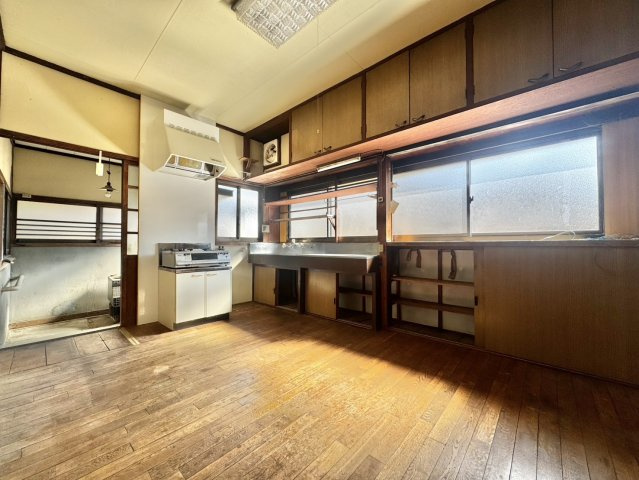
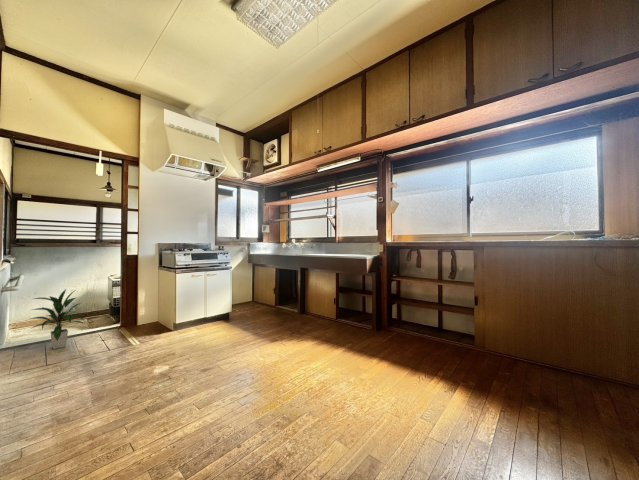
+ indoor plant [27,288,86,350]
